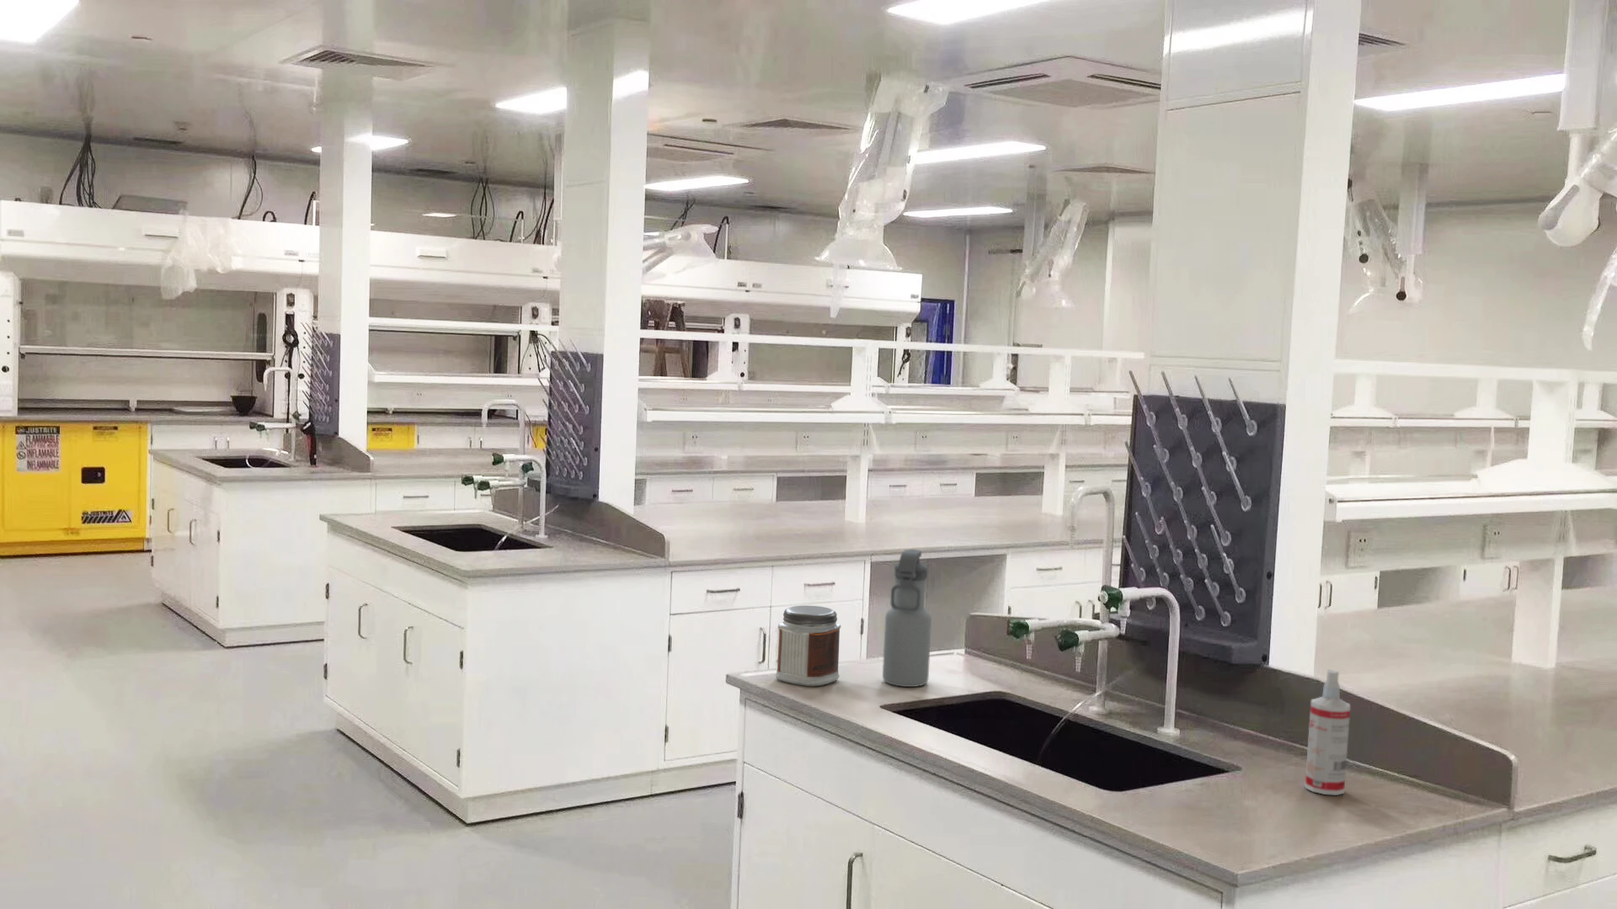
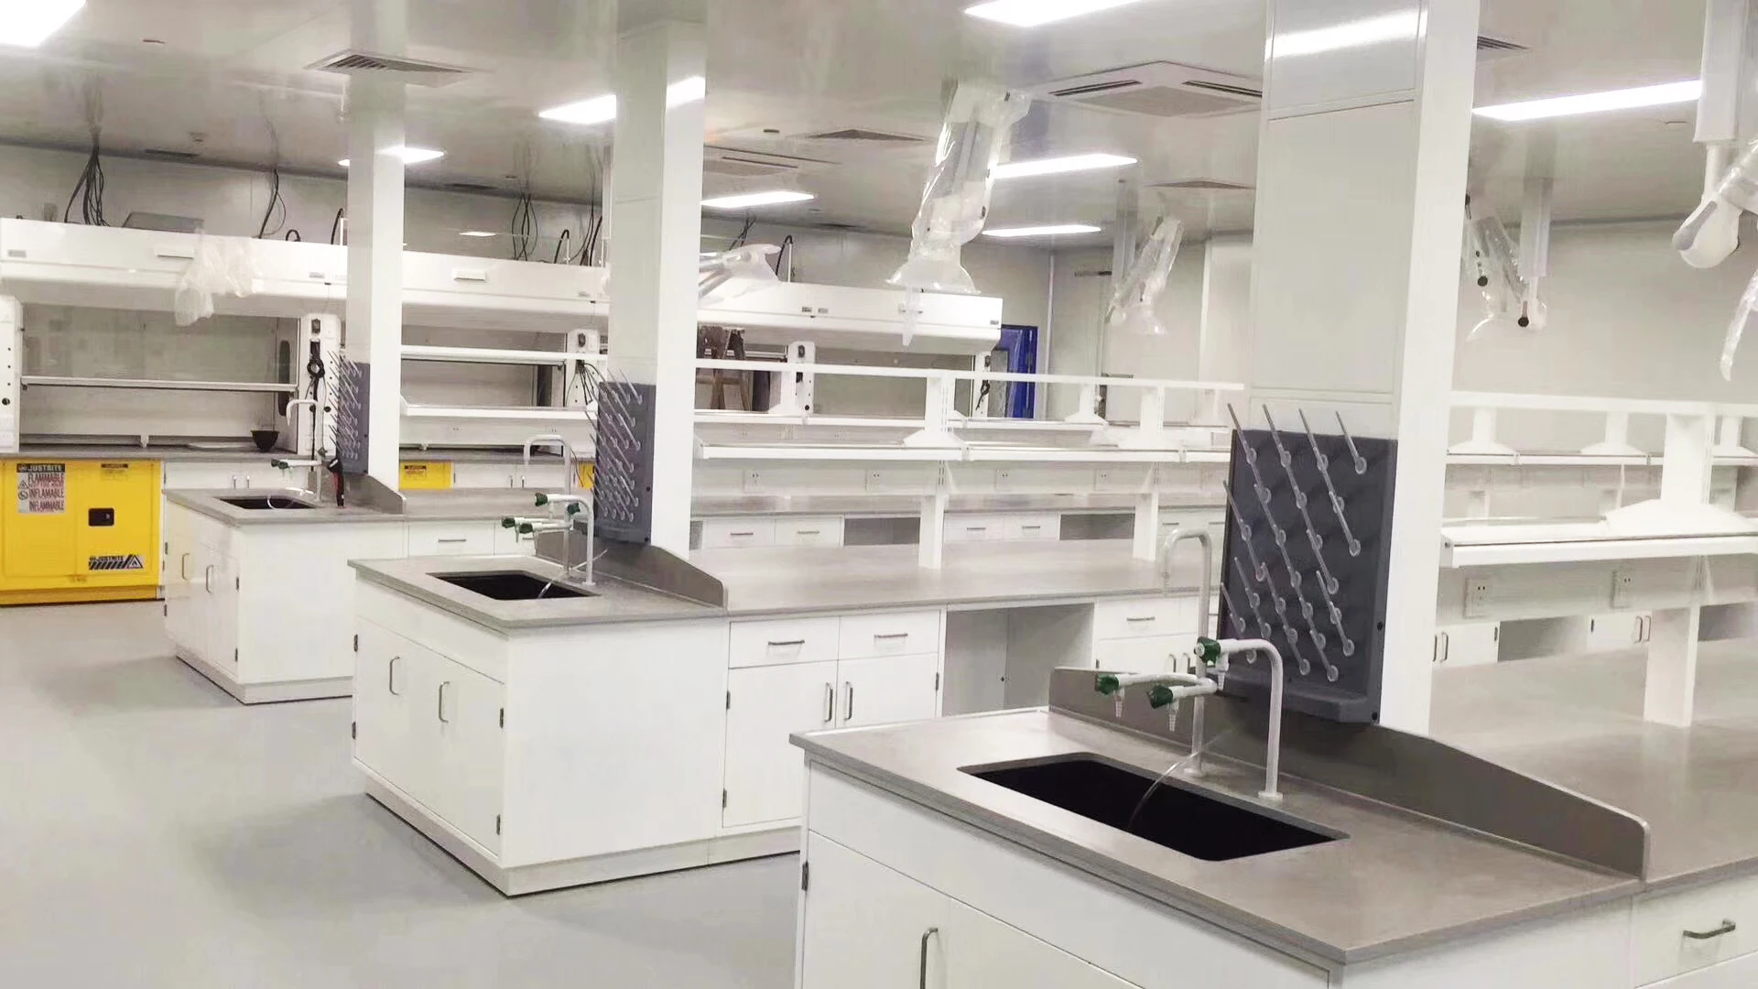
- water bottle [882,548,932,688]
- jar [775,605,842,687]
- spray bottle [1305,668,1350,796]
